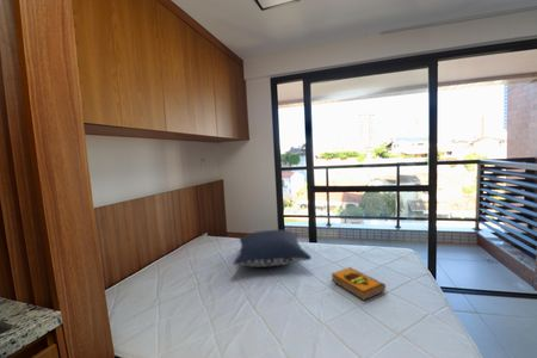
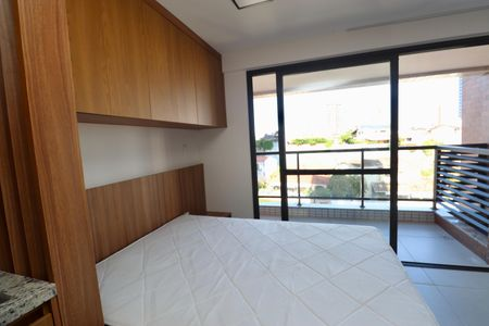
- pillow [233,229,313,268]
- hardback book [331,266,387,302]
